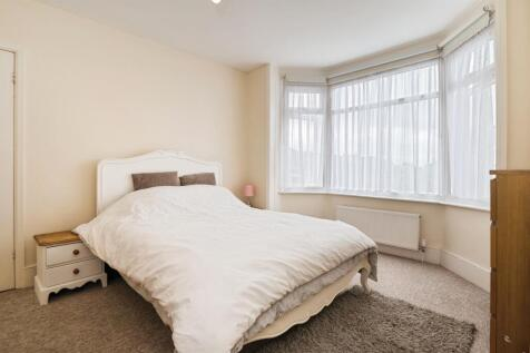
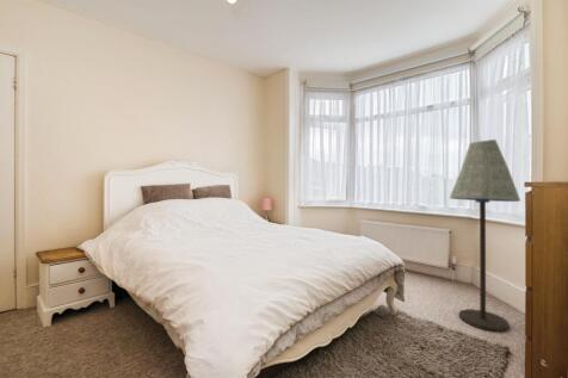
+ floor lamp [449,138,521,333]
